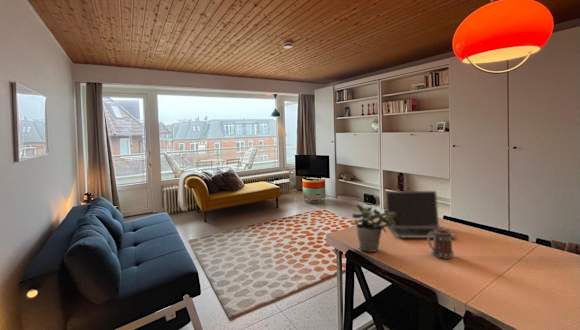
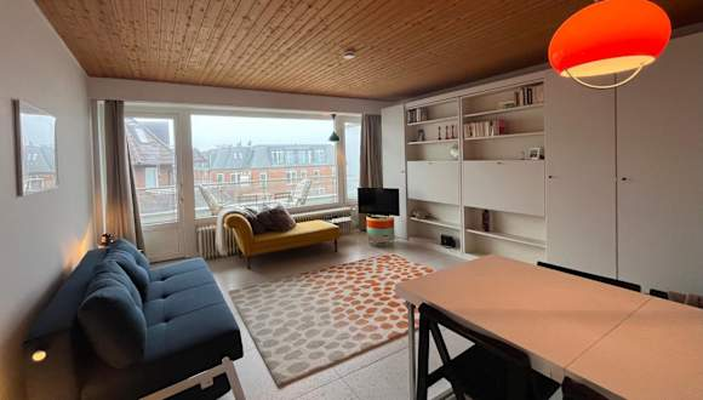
- potted plant [351,203,395,253]
- laptop [385,190,458,239]
- mug [426,230,455,260]
